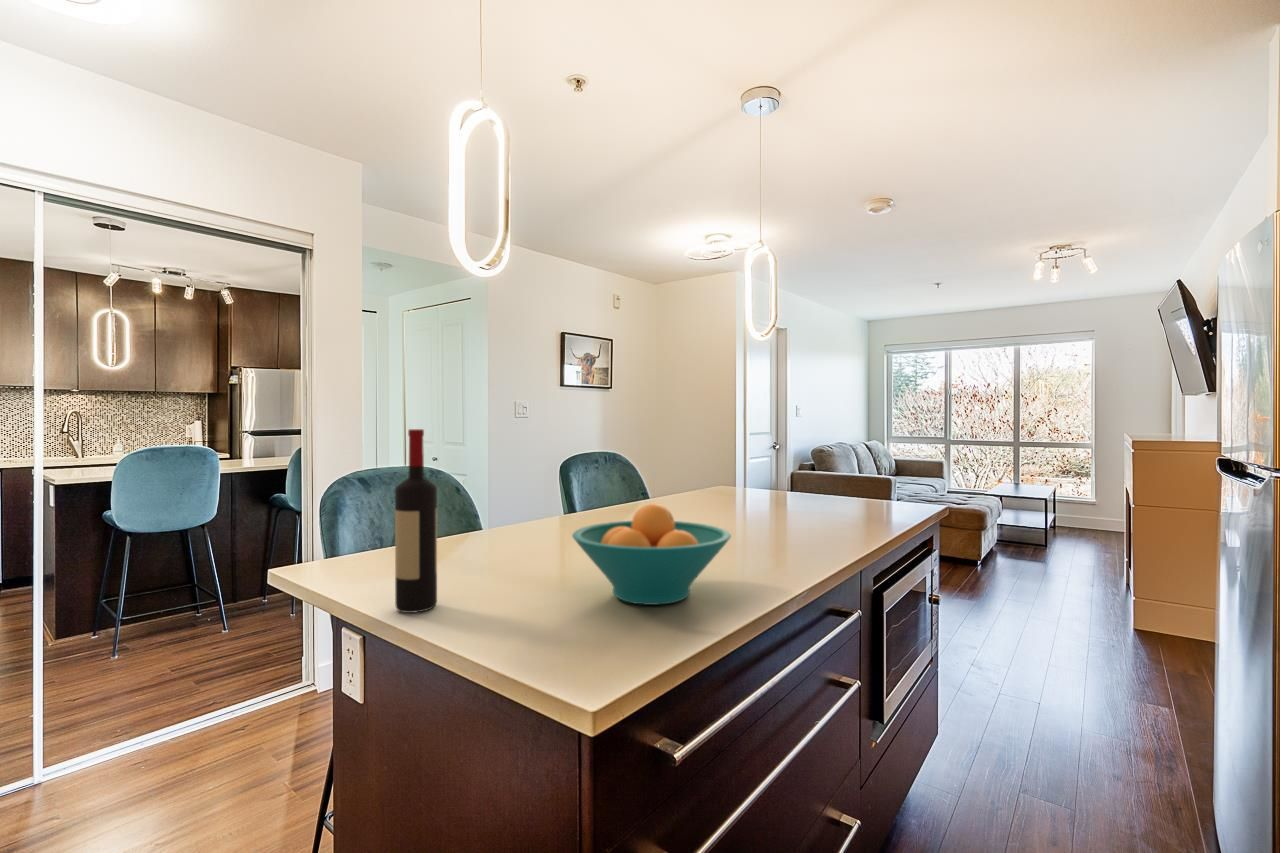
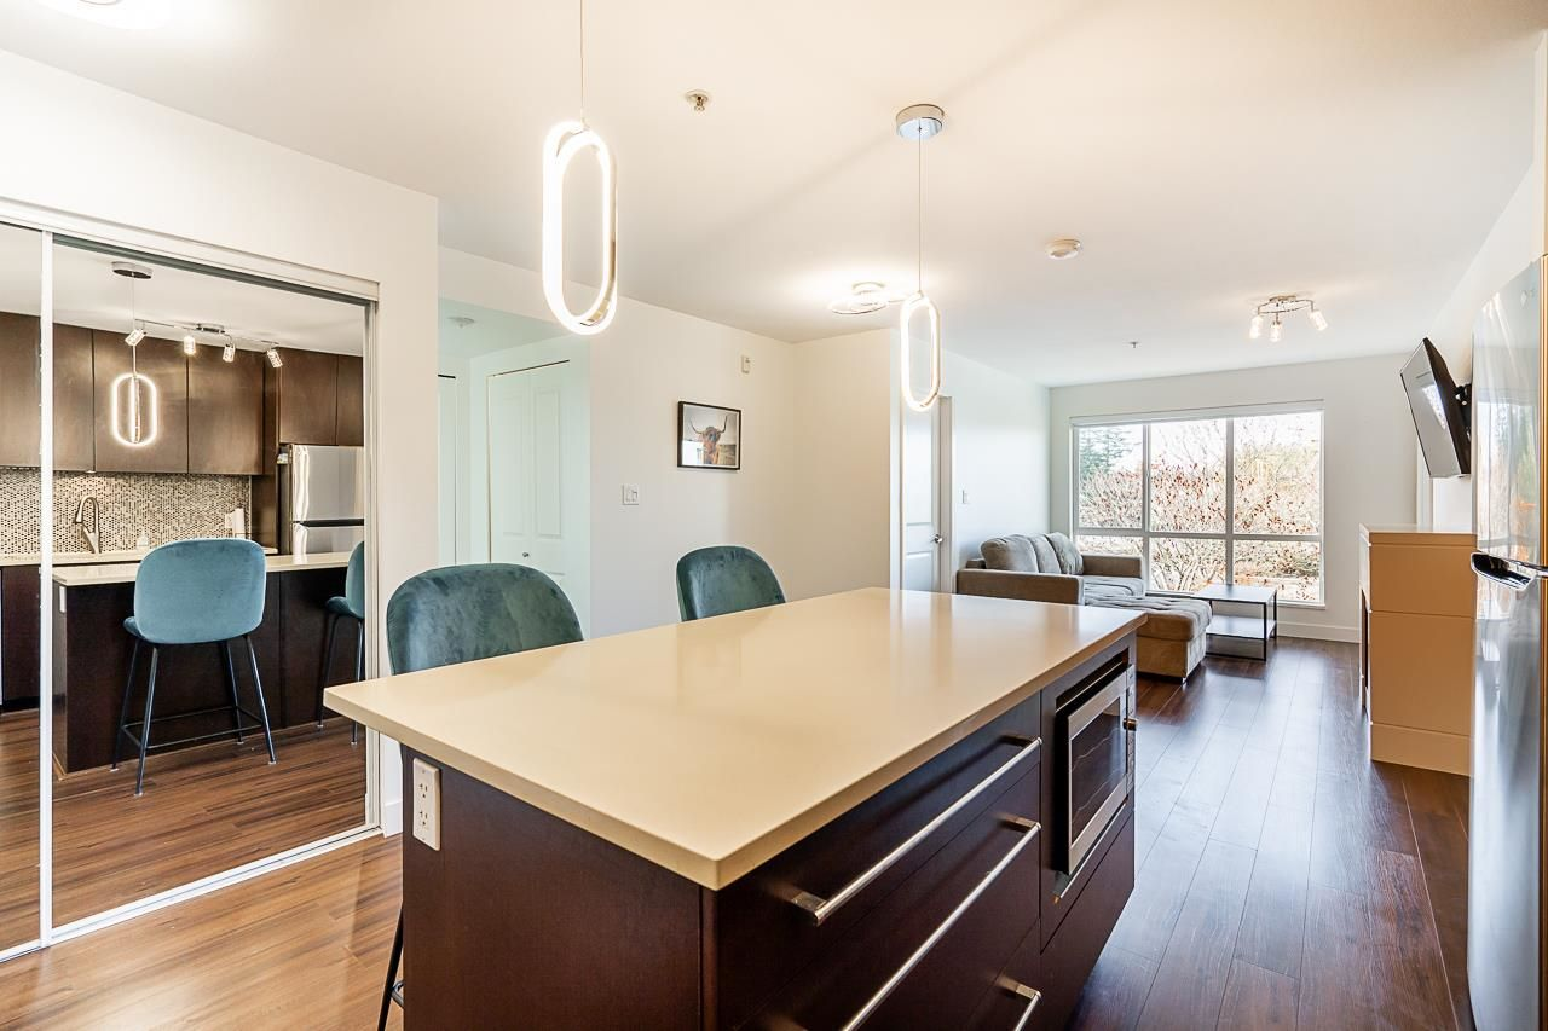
- wine bottle [394,428,438,614]
- fruit bowl [571,503,732,606]
